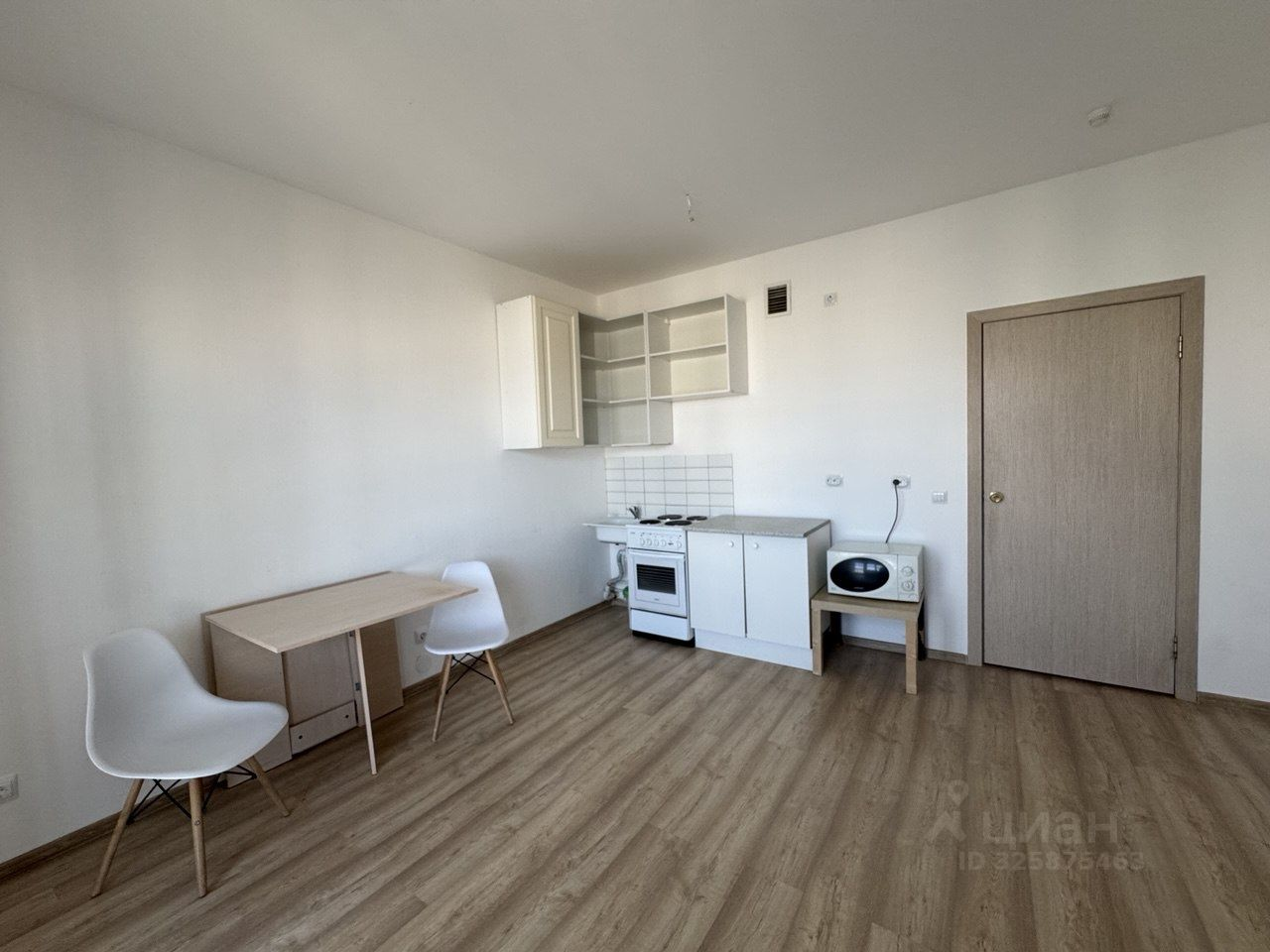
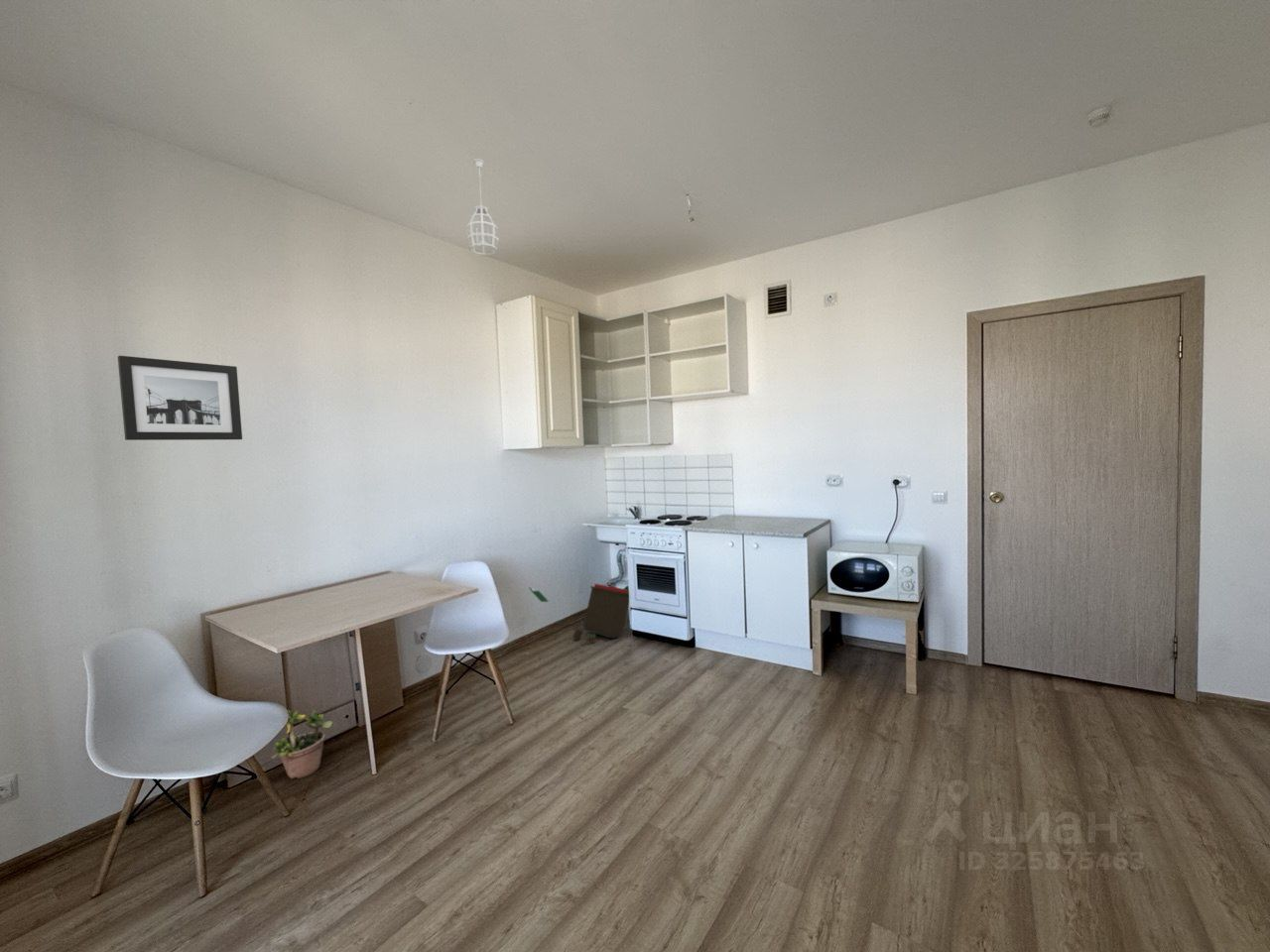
+ trash can [528,583,630,644]
+ wall art [117,355,243,441]
+ pendant light [465,158,500,256]
+ potted plant [271,695,333,779]
